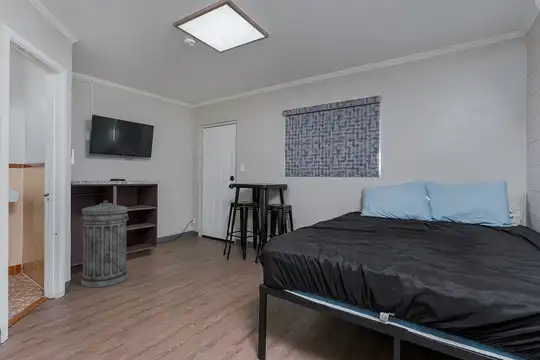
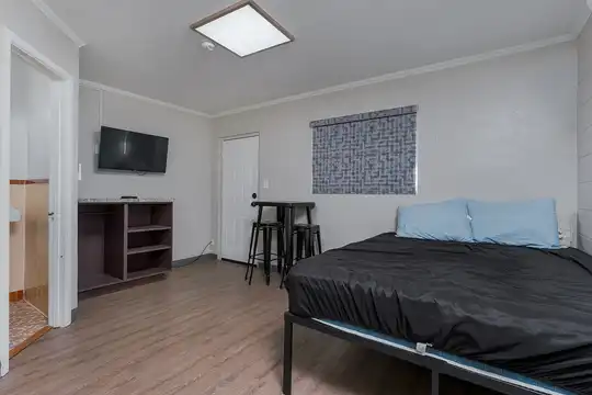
- trash can [80,200,129,288]
